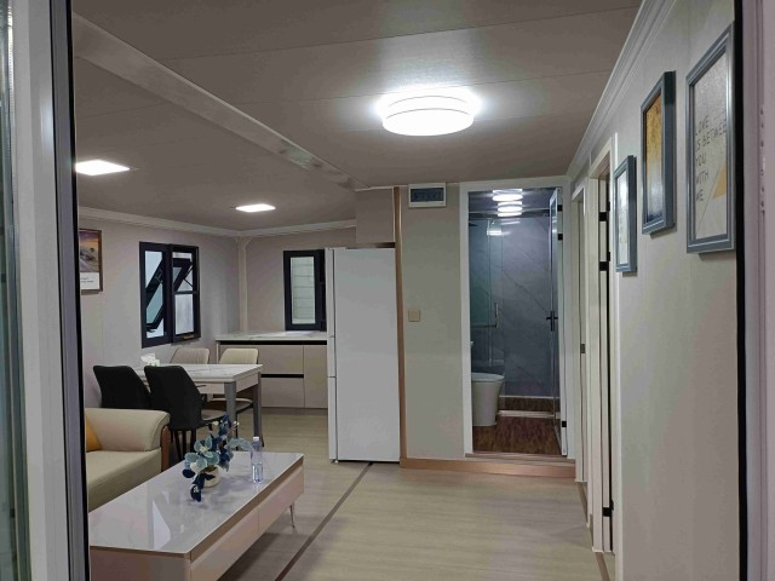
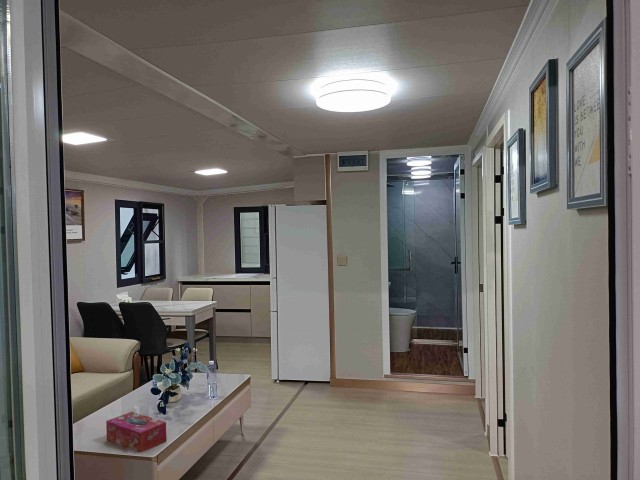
+ tissue box [105,411,168,453]
